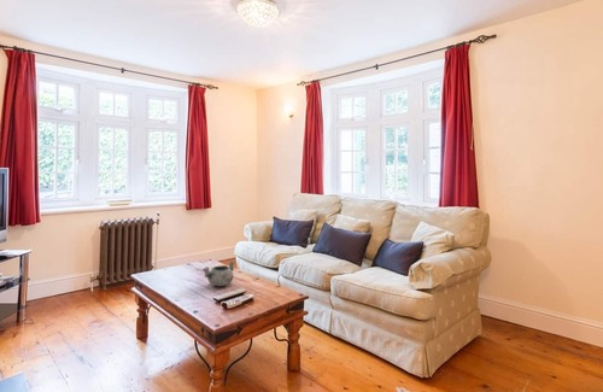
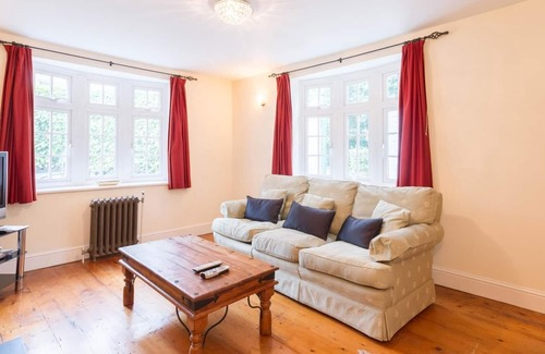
- decorative bowl [201,259,236,287]
